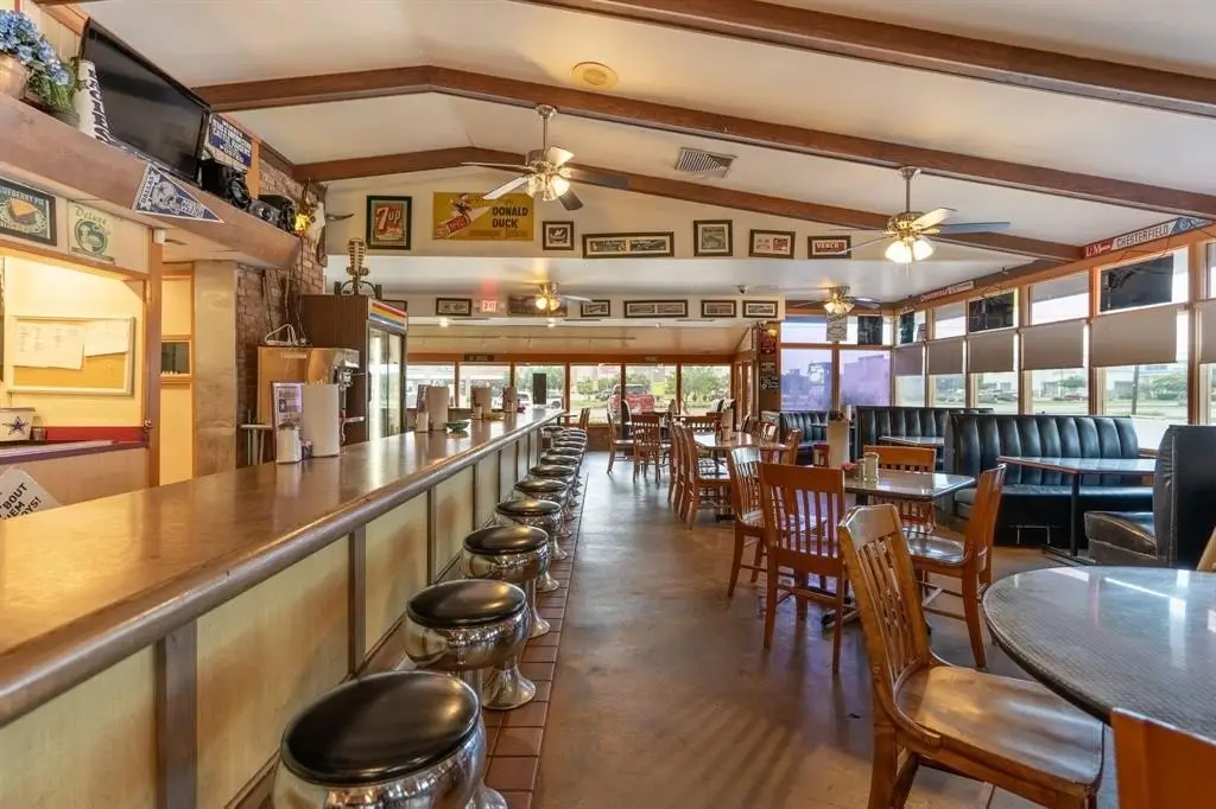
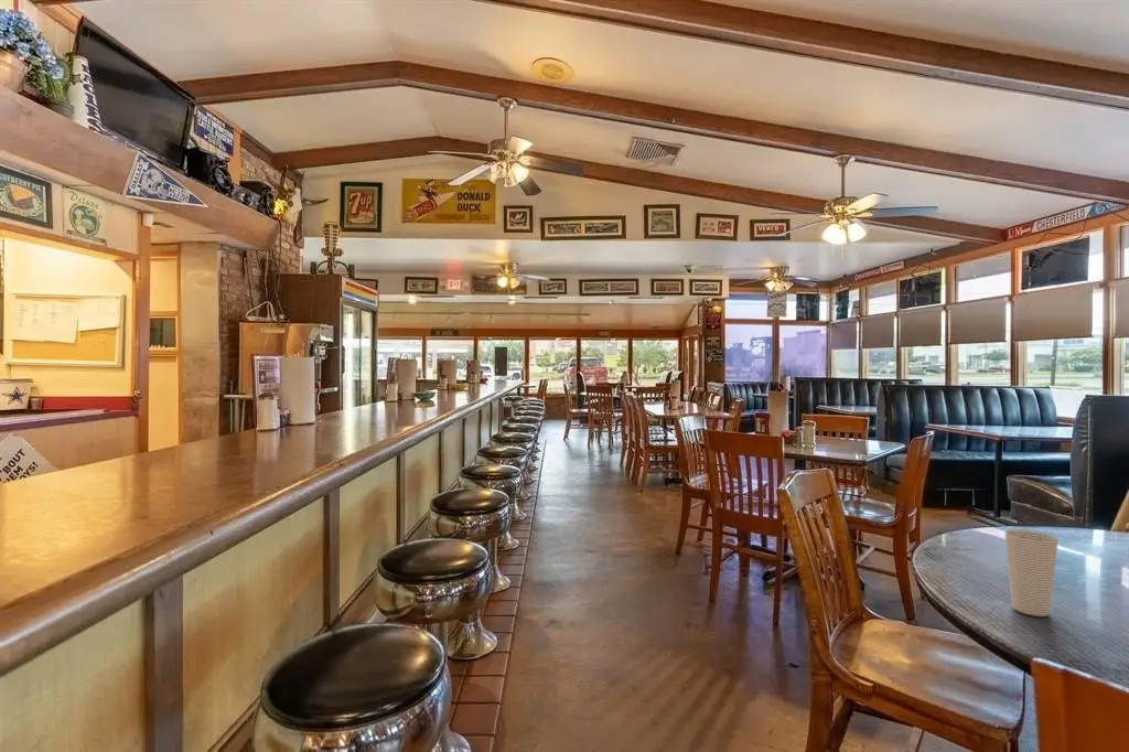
+ cup [1004,528,1060,617]
